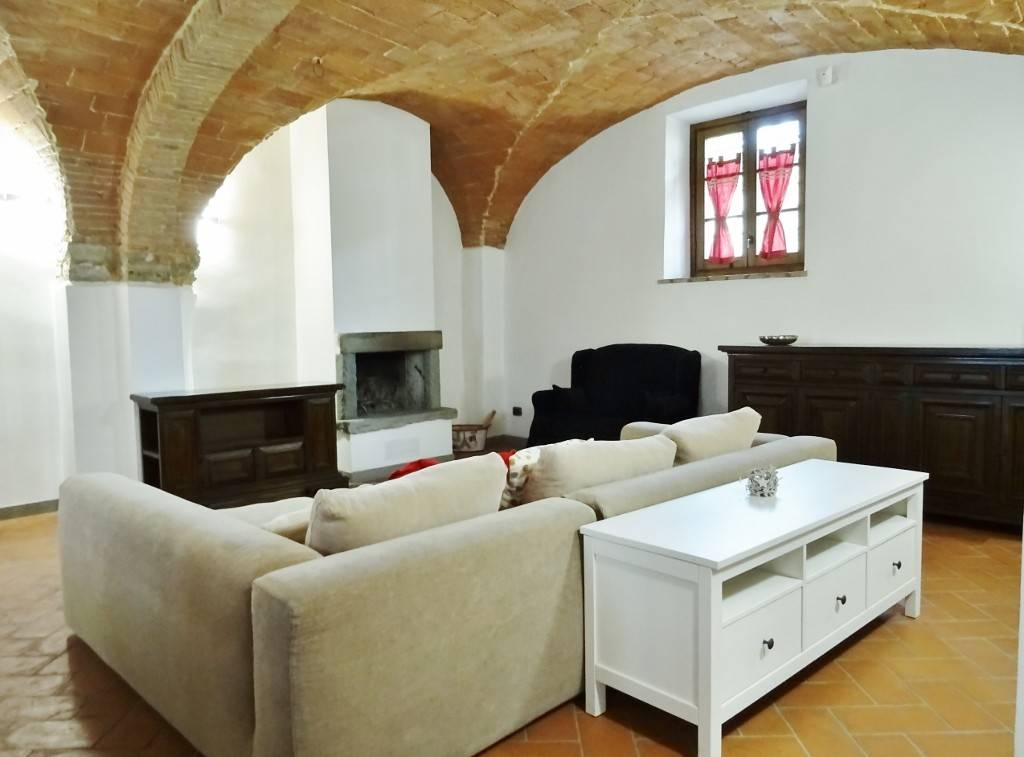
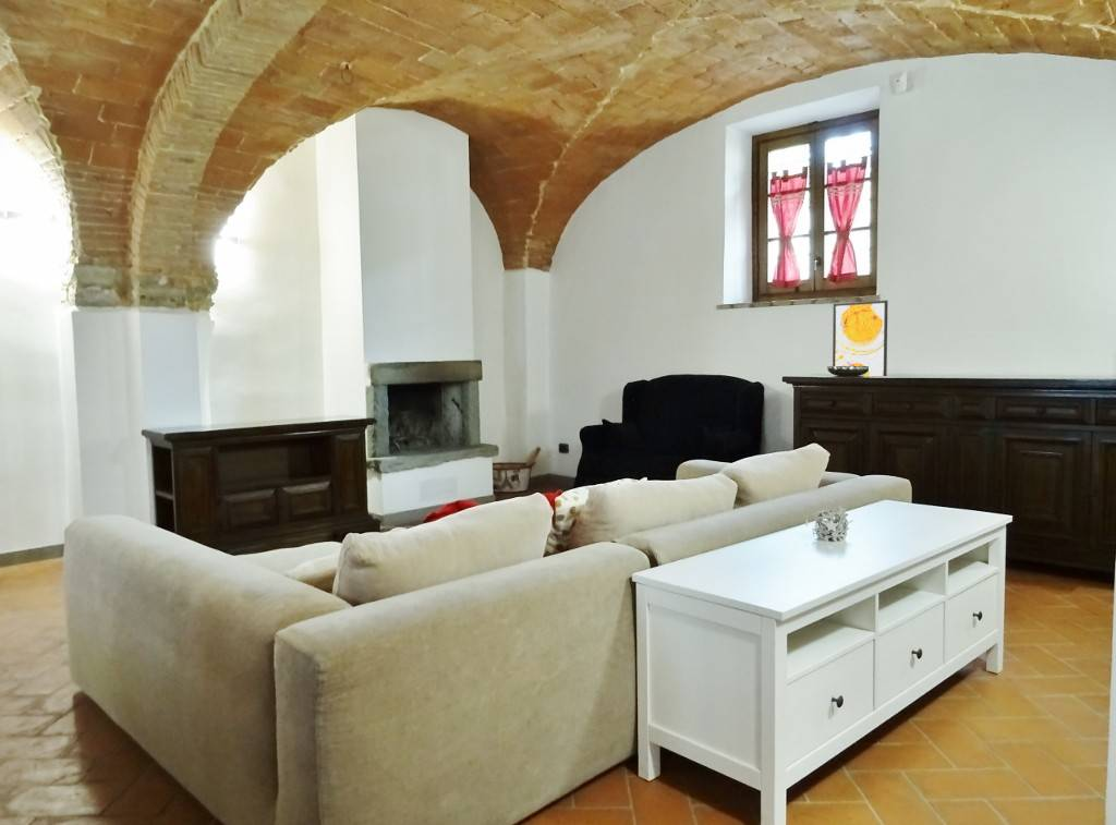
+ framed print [832,300,889,376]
